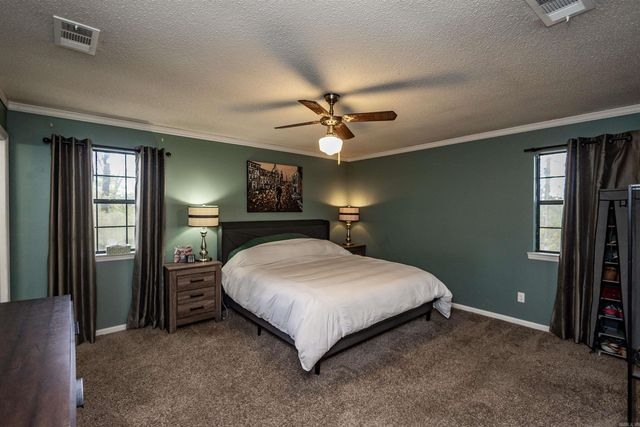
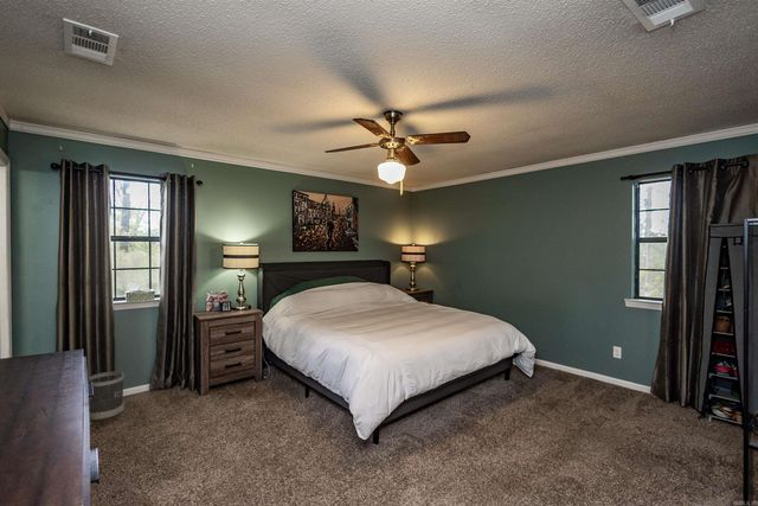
+ wastebasket [88,371,124,422]
